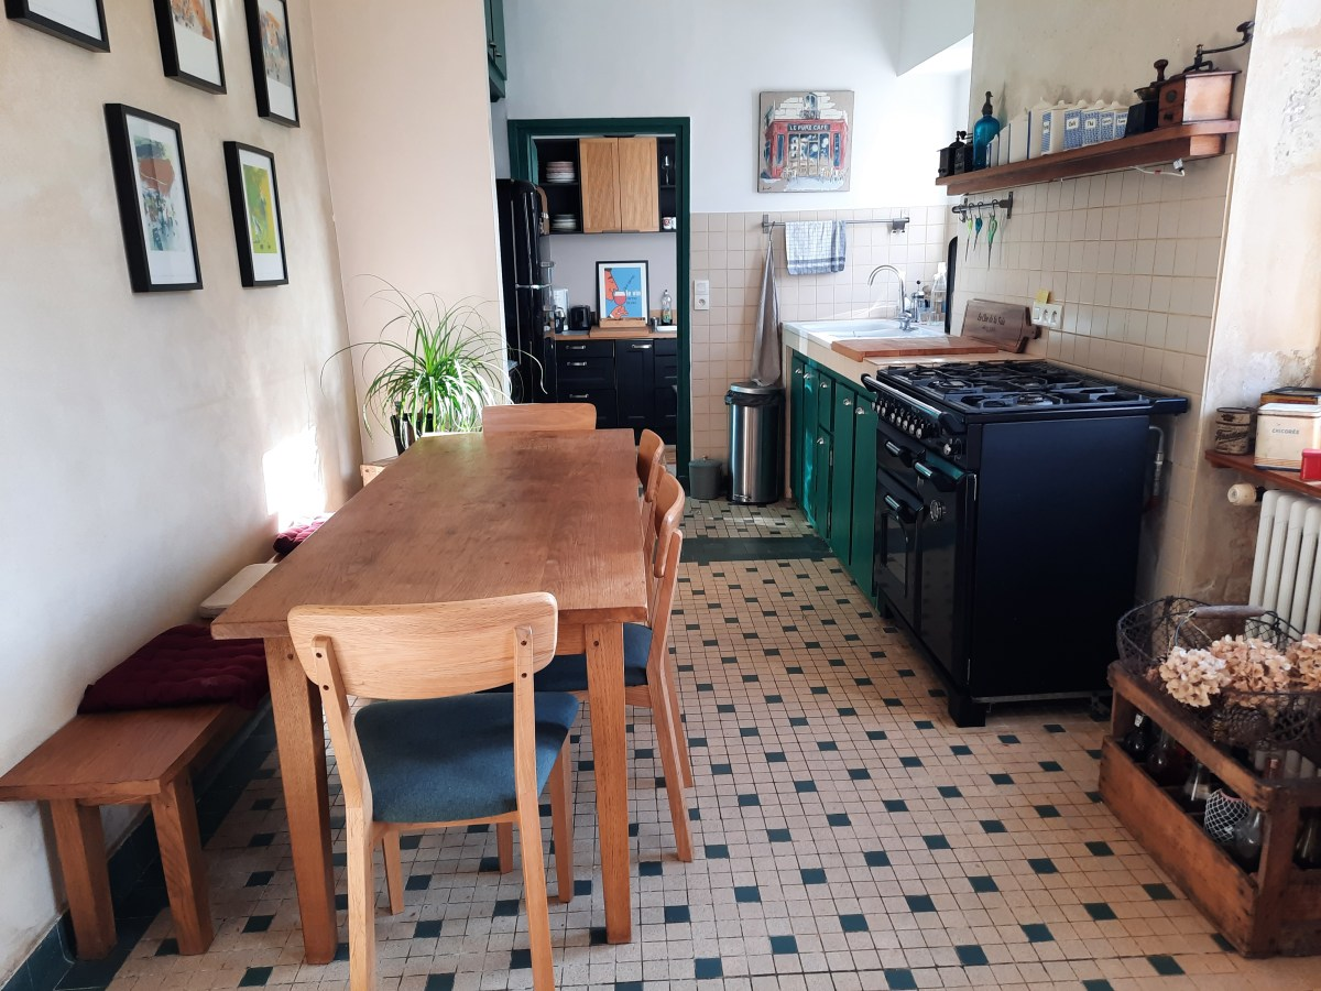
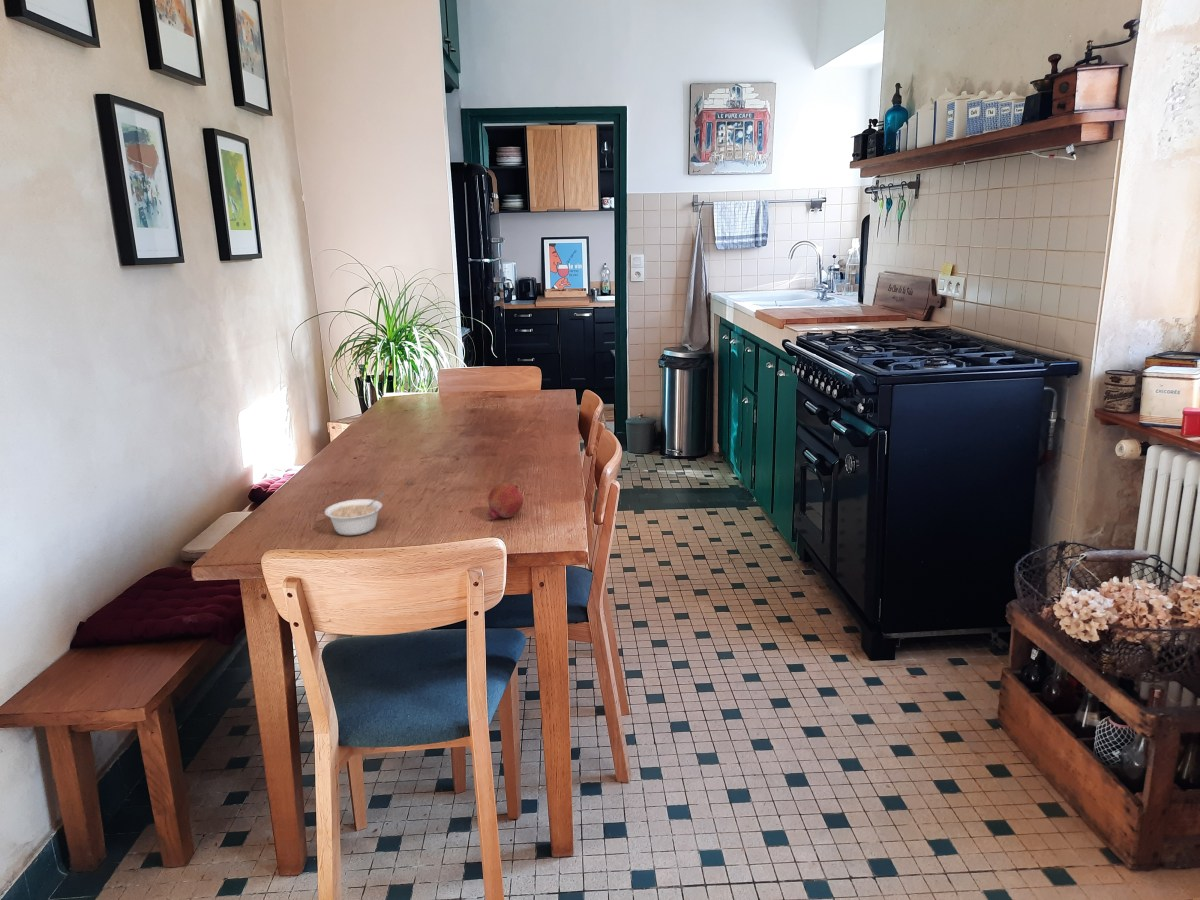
+ fruit [487,482,524,521]
+ legume [324,492,386,536]
